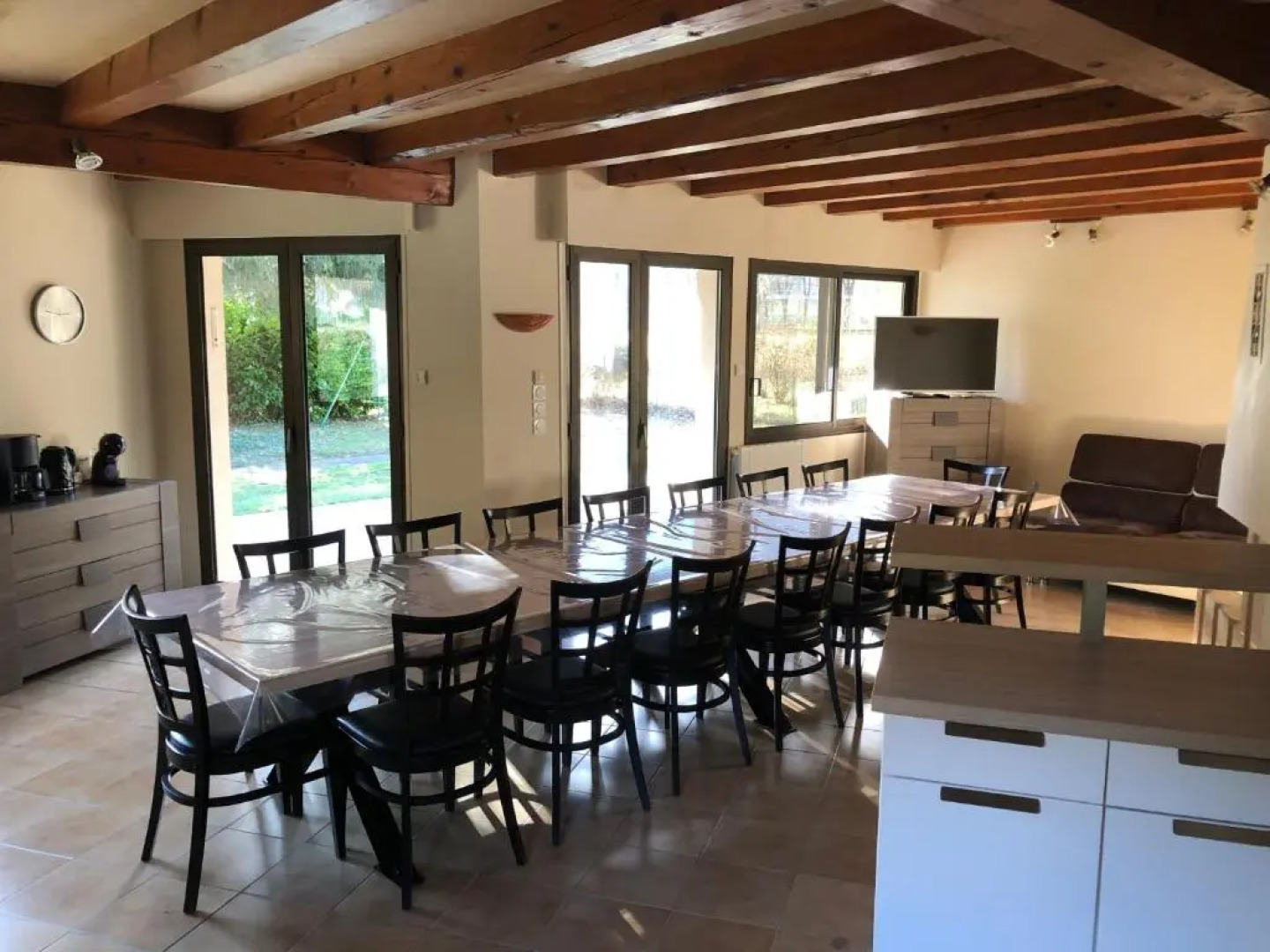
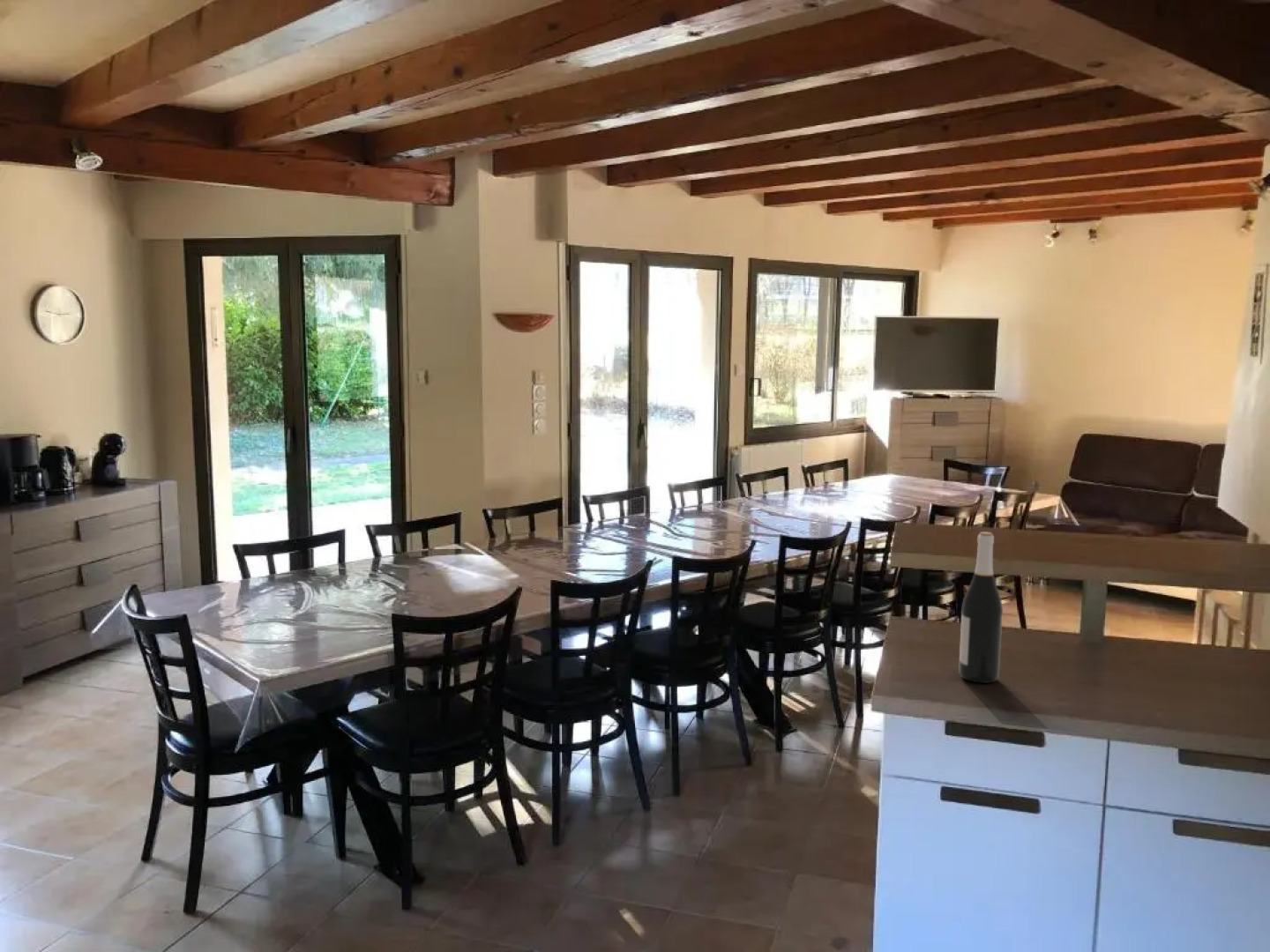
+ wine bottle [958,531,1004,684]
